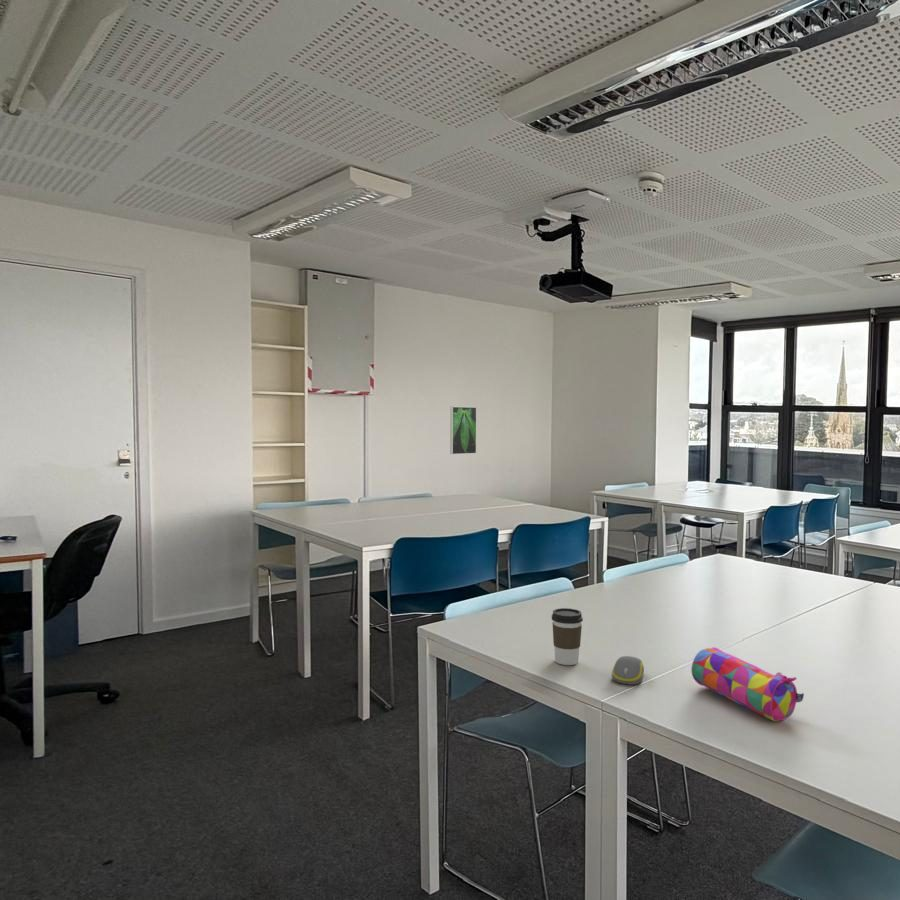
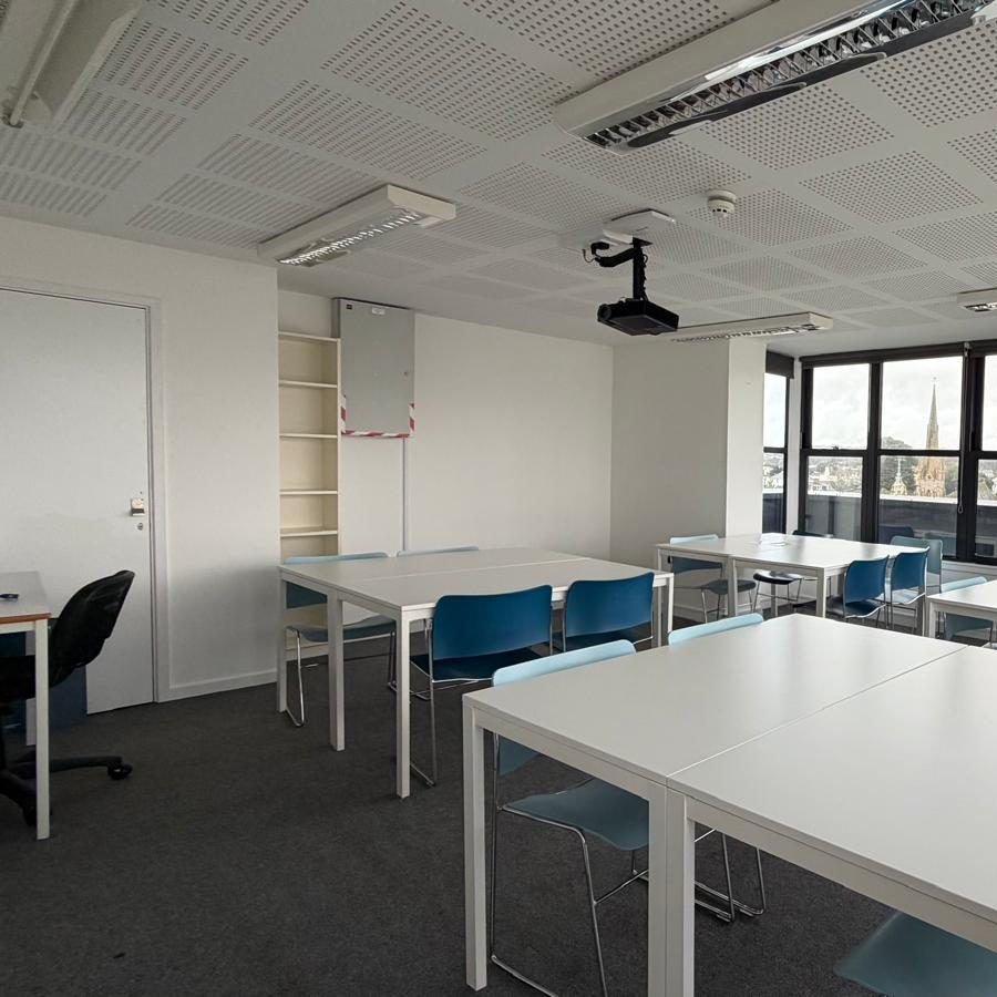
- pencil case [690,646,805,722]
- computer mouse [611,655,645,686]
- coffee cup [551,607,584,666]
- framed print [449,406,478,455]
